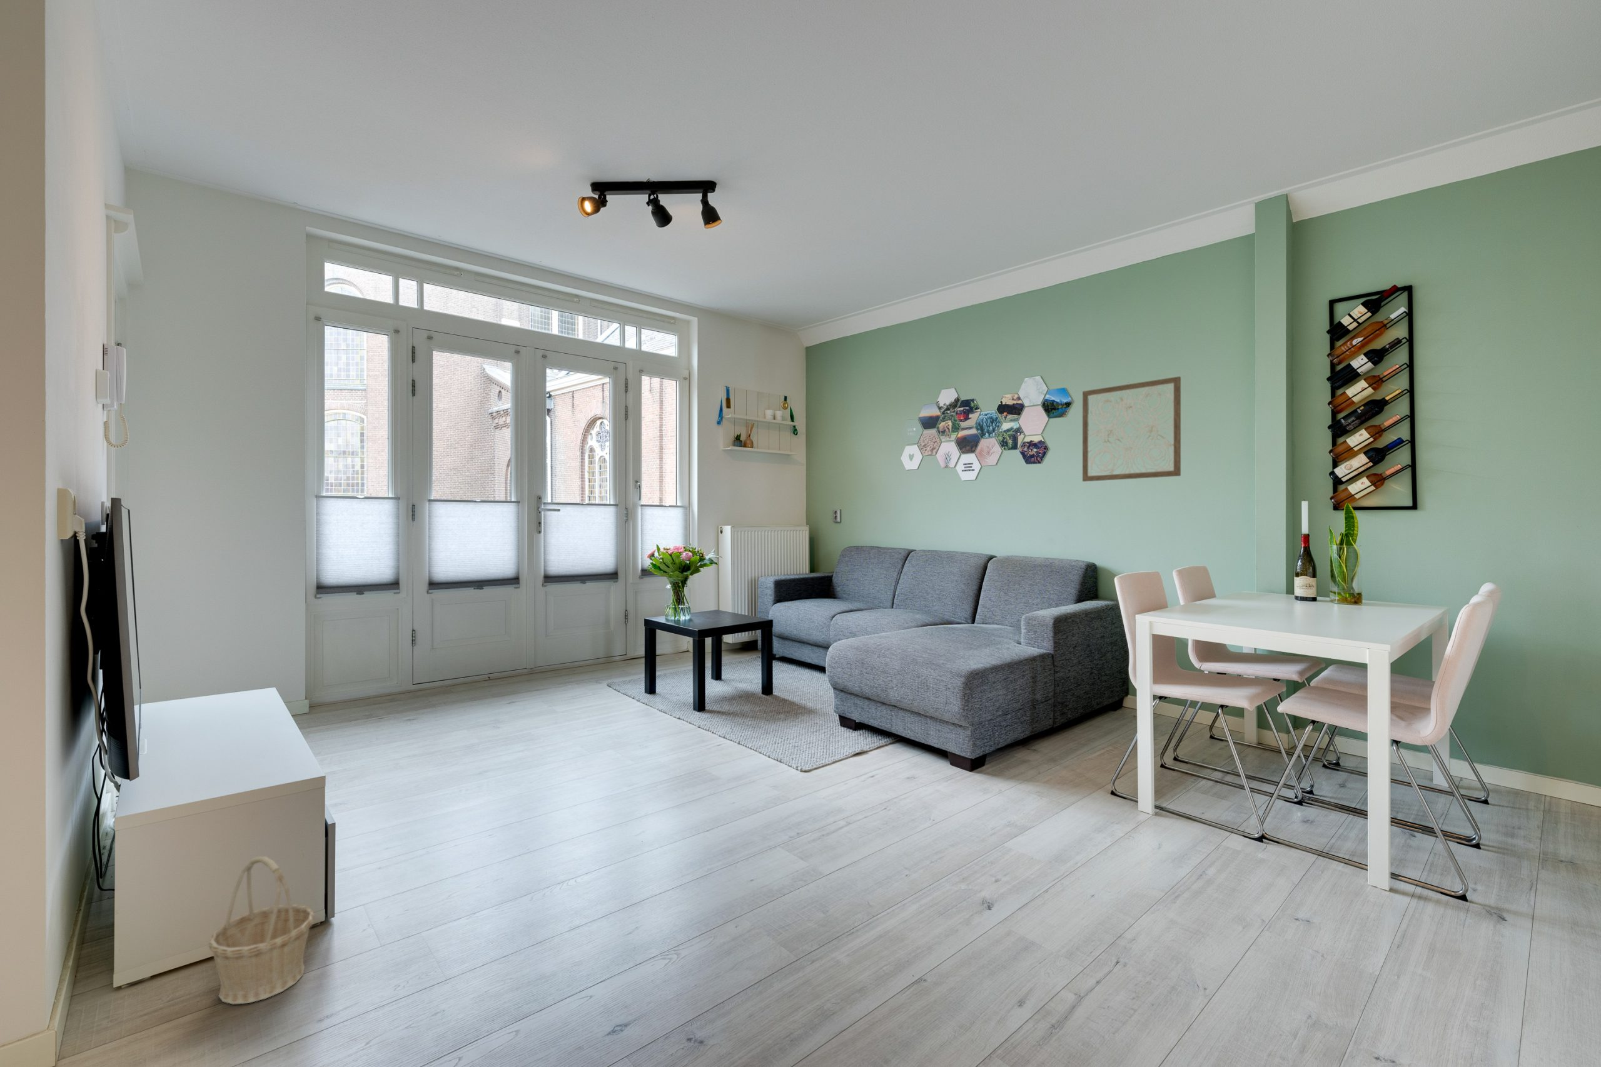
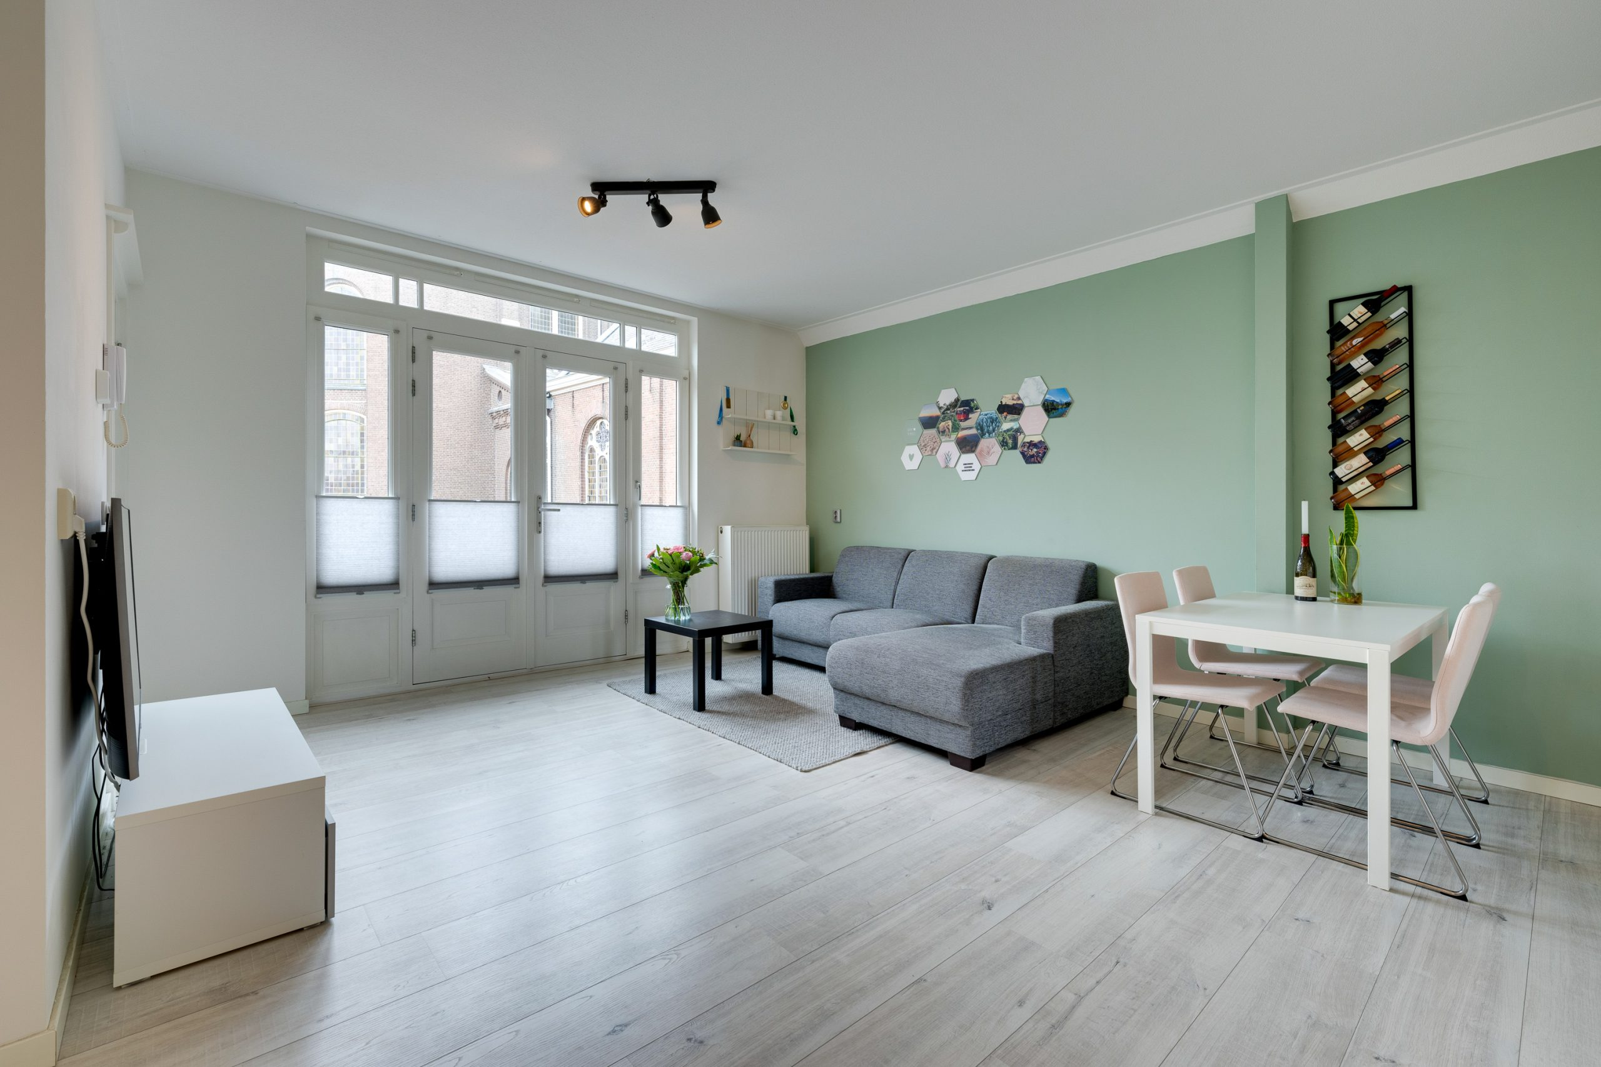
- basket [207,856,316,1005]
- wall art [1082,375,1182,482]
